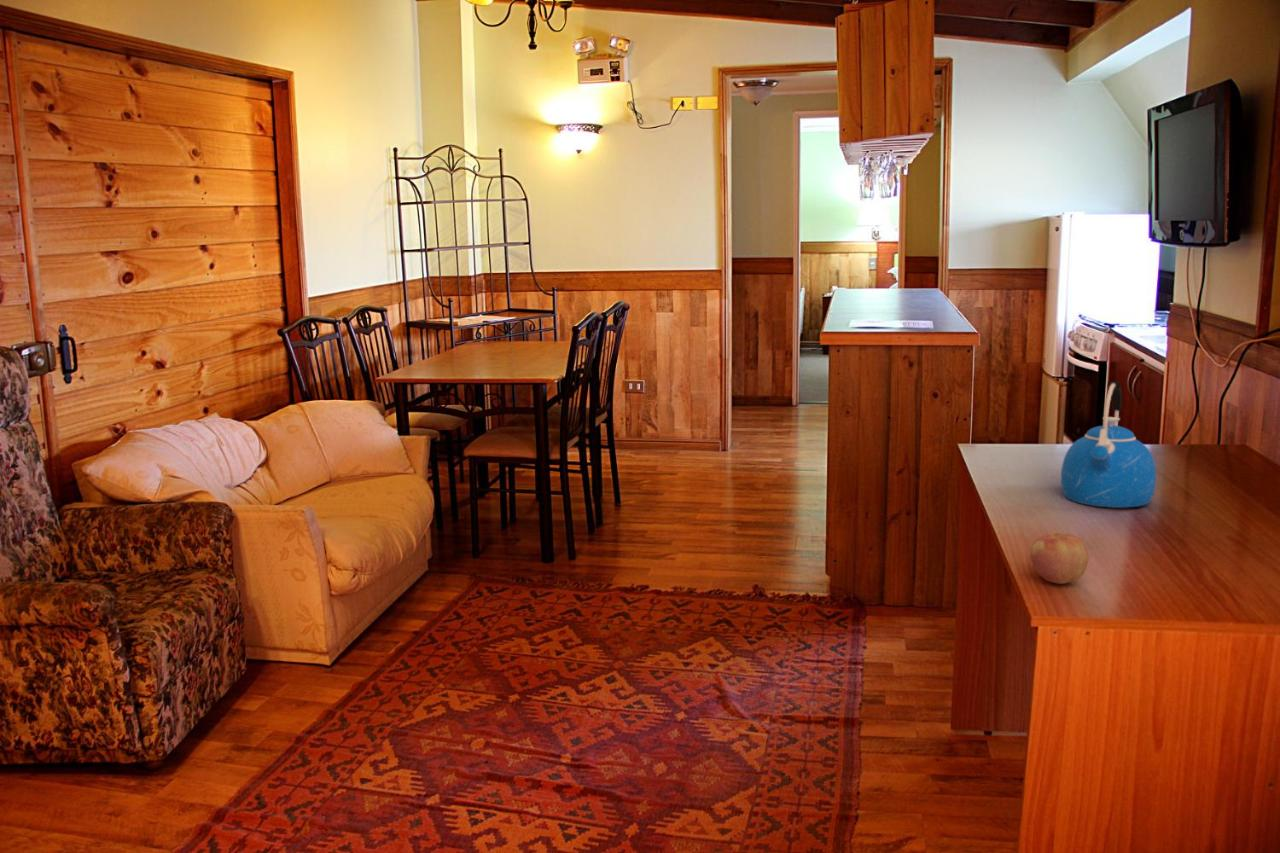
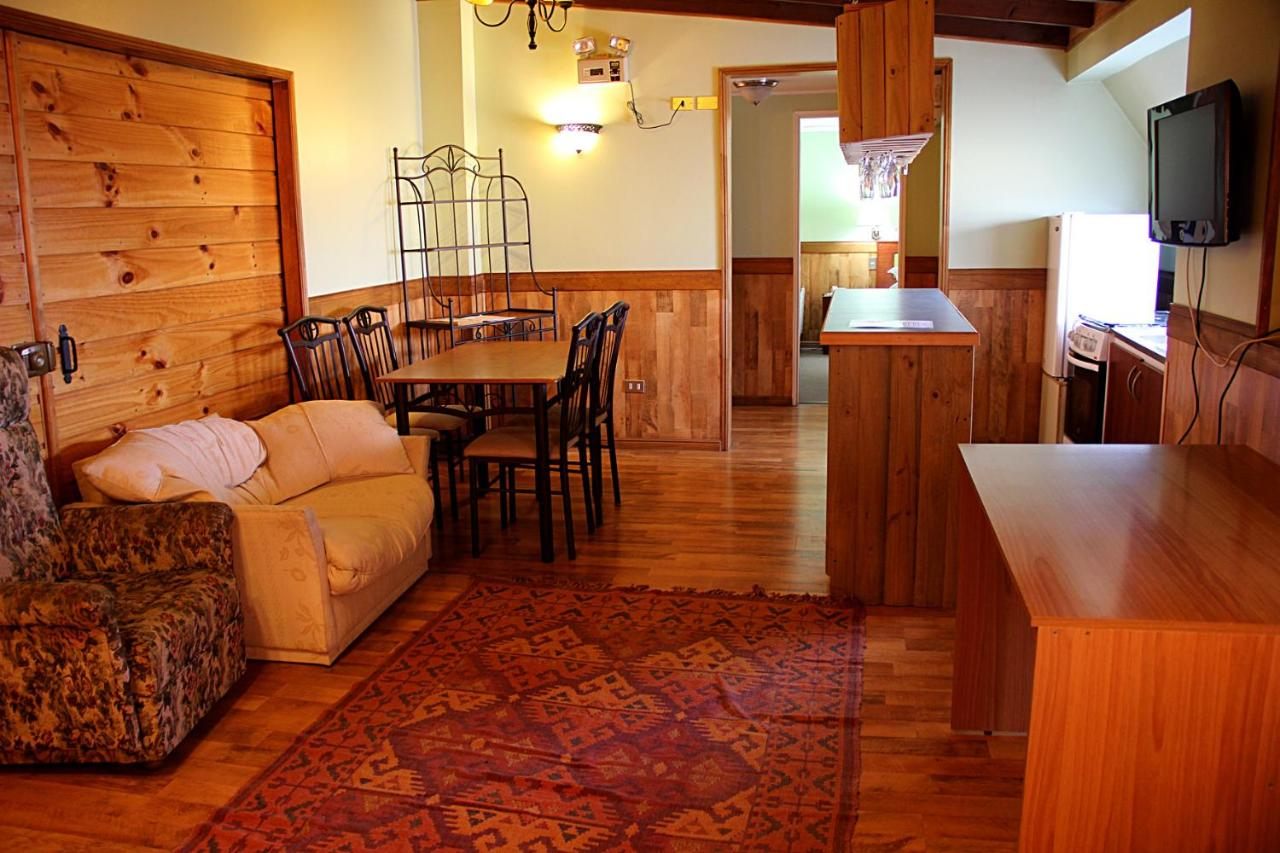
- kettle [1060,381,1157,509]
- apple [1029,532,1089,585]
